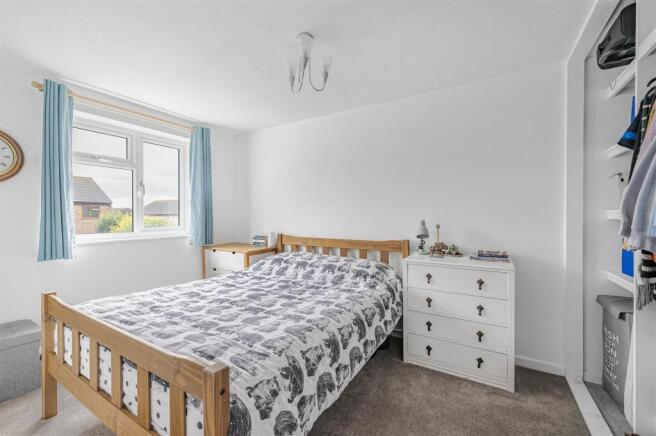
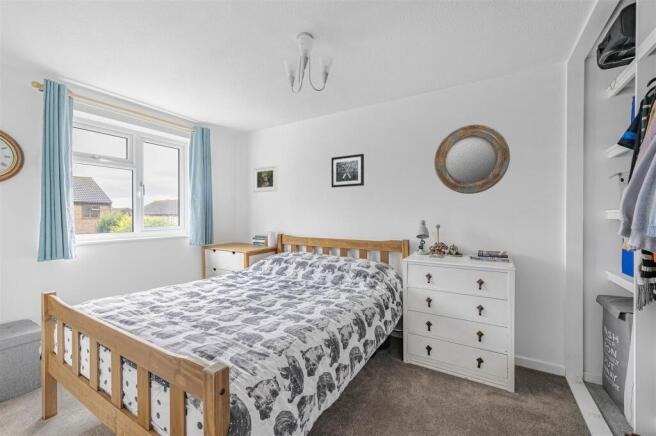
+ wall art [330,153,365,189]
+ home mirror [433,124,511,195]
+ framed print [253,164,278,193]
